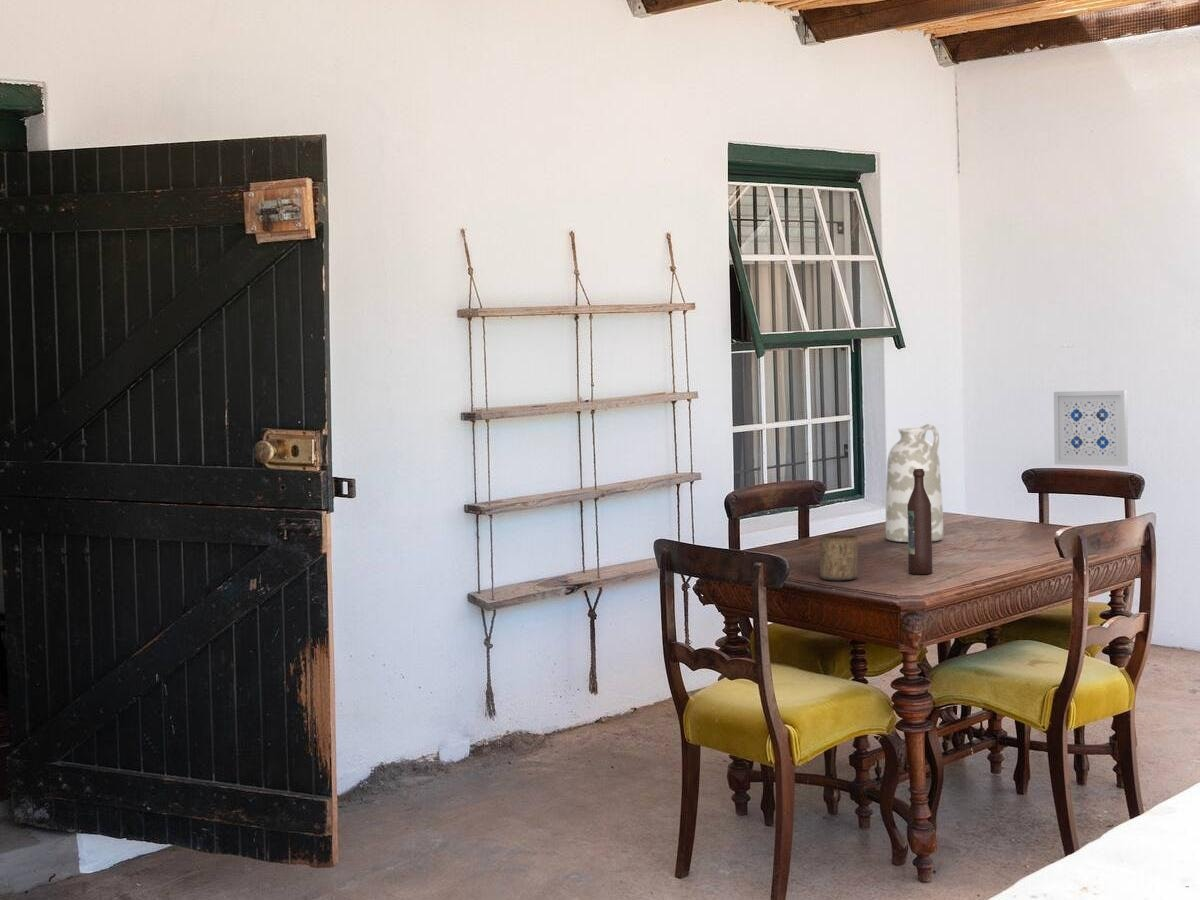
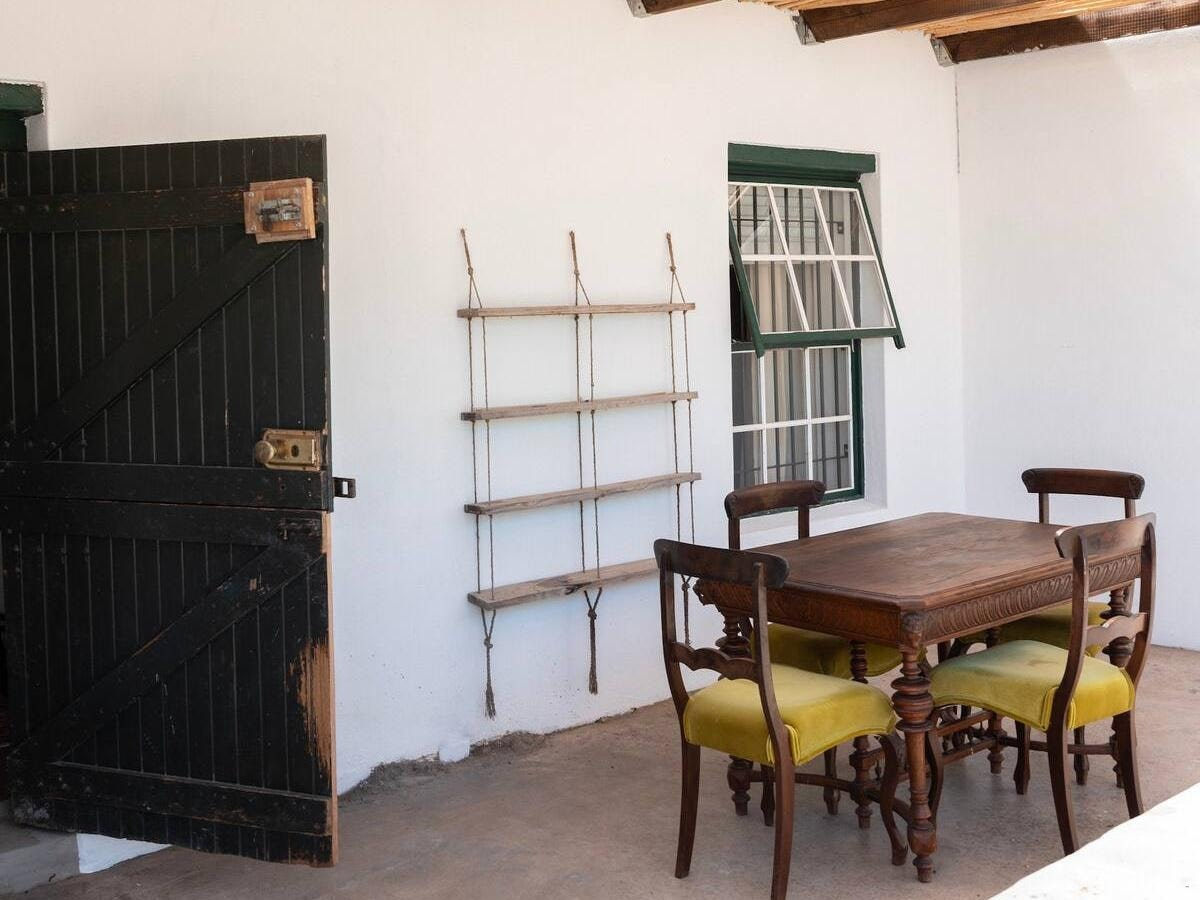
- vase [885,423,944,543]
- wall art [1053,389,1129,467]
- wine bottle [907,468,933,575]
- cup [818,533,859,581]
